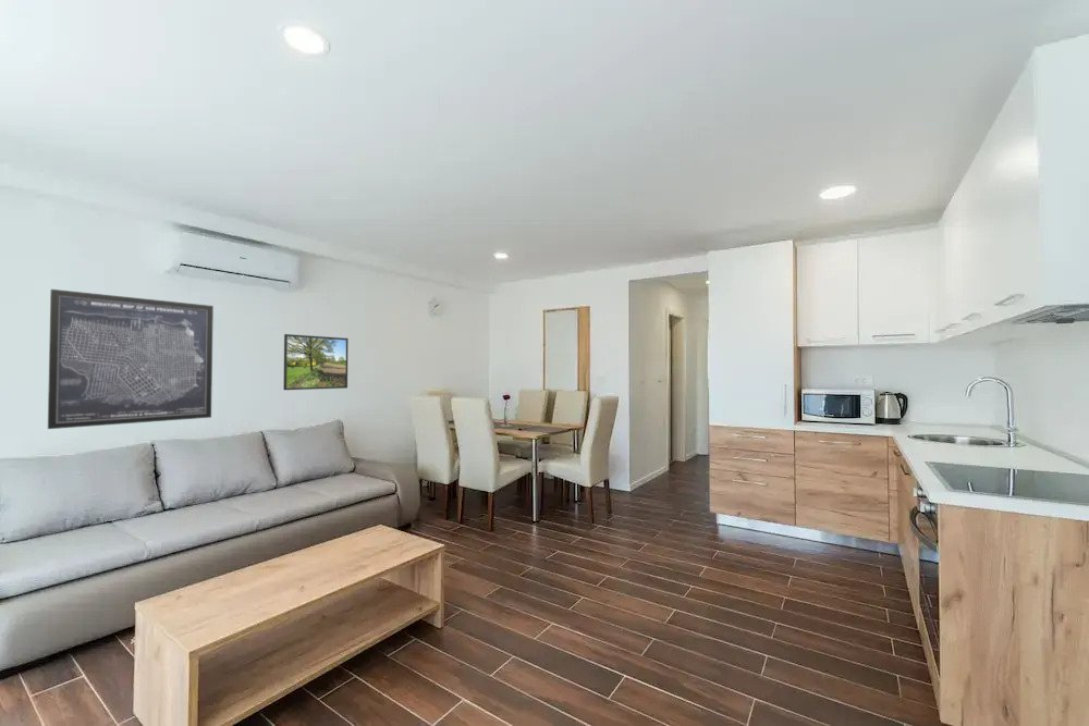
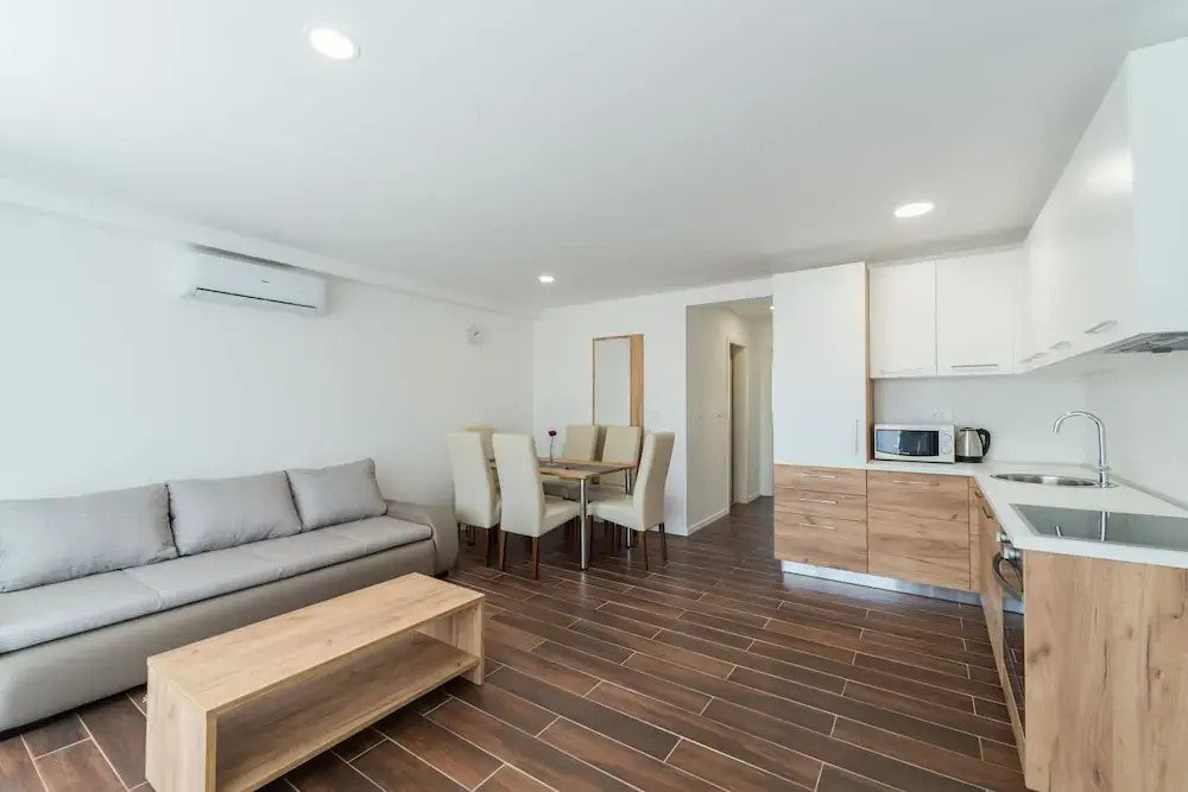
- wall art [47,288,215,430]
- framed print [282,333,350,391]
